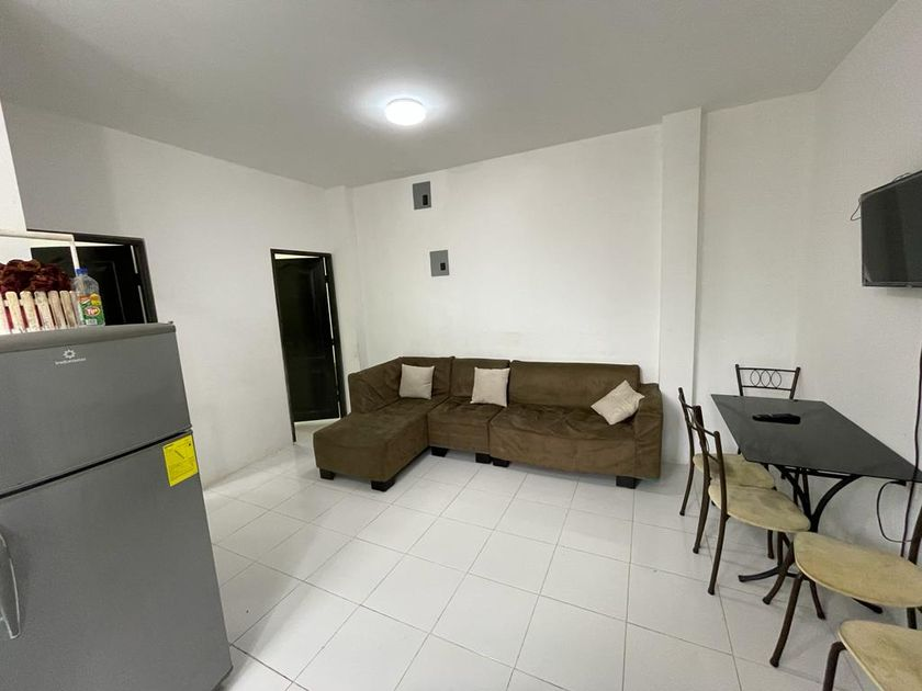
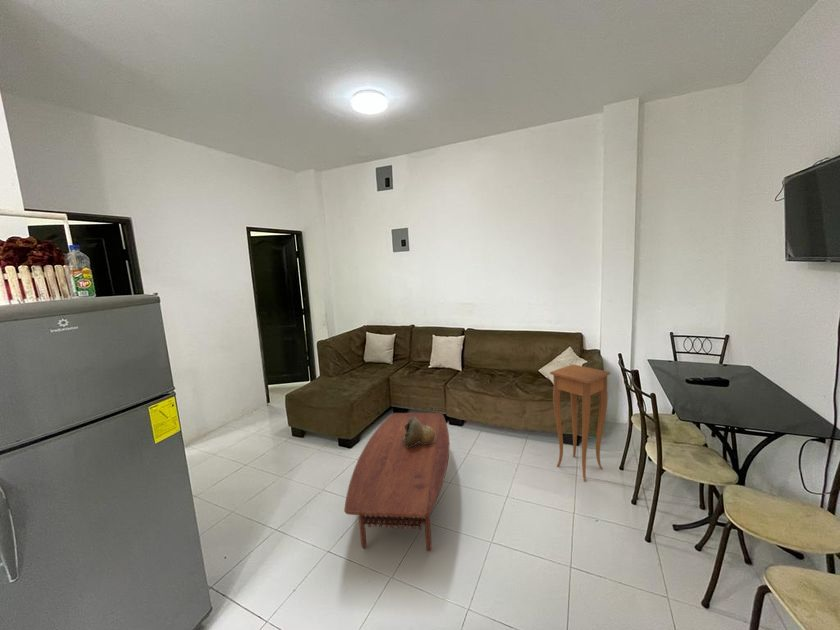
+ coffee table [343,412,450,553]
+ side table [549,363,611,482]
+ decorative bowl [402,417,435,447]
